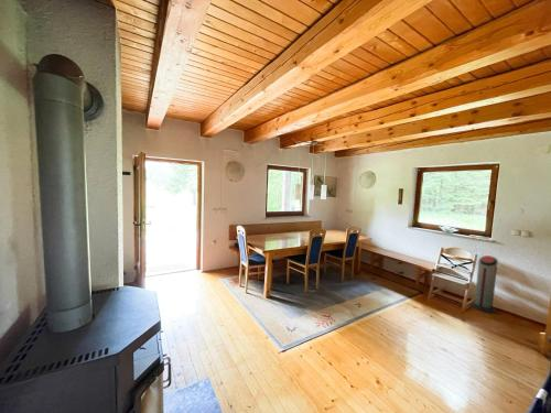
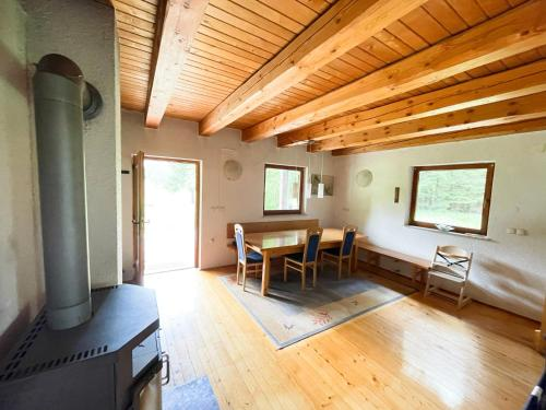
- air purifier [469,254,499,314]
